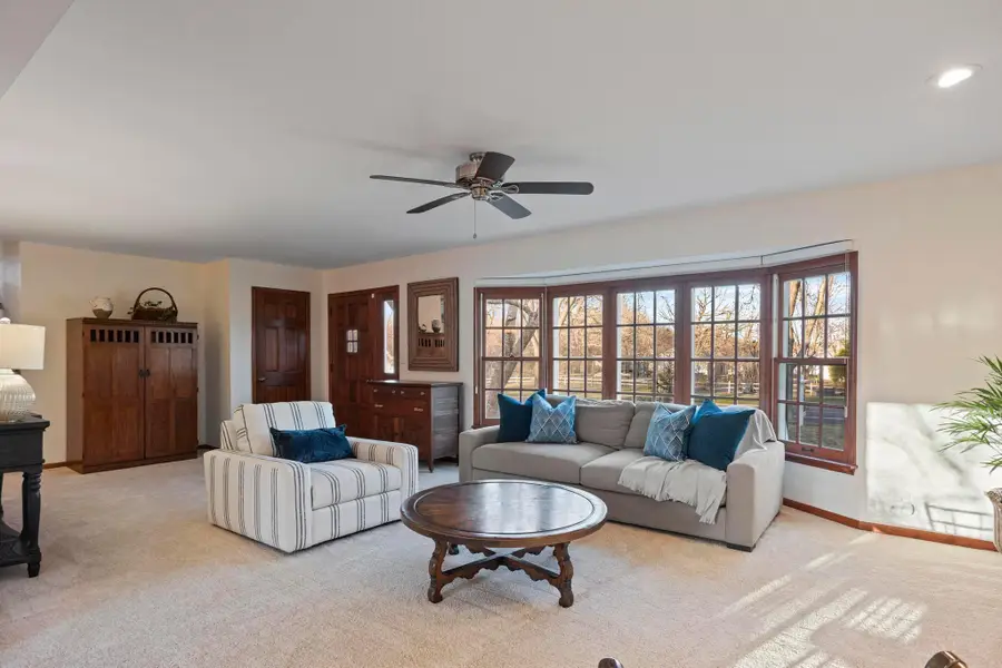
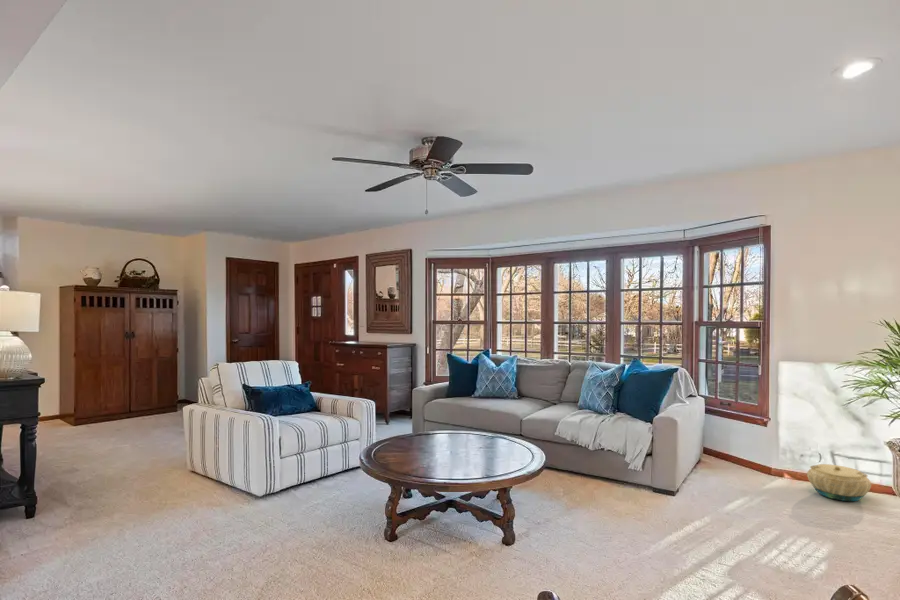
+ basket [806,463,872,502]
